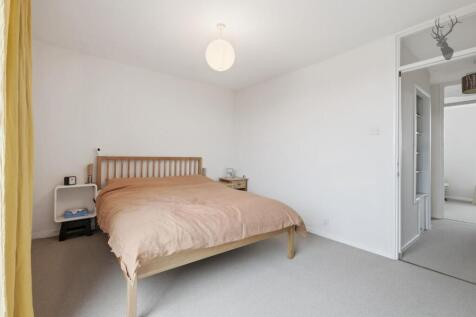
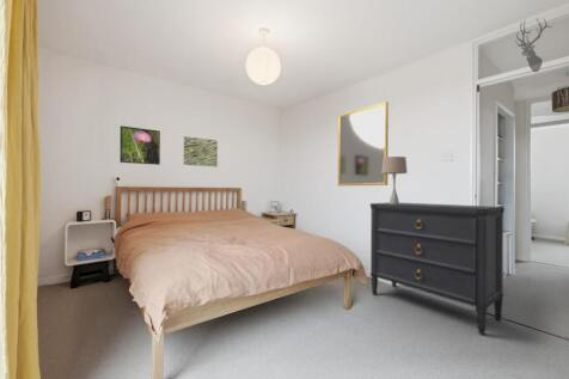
+ wall art [183,135,219,167]
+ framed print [118,124,161,166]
+ home mirror [337,100,390,187]
+ table lamp [381,155,409,204]
+ dresser [369,202,506,336]
